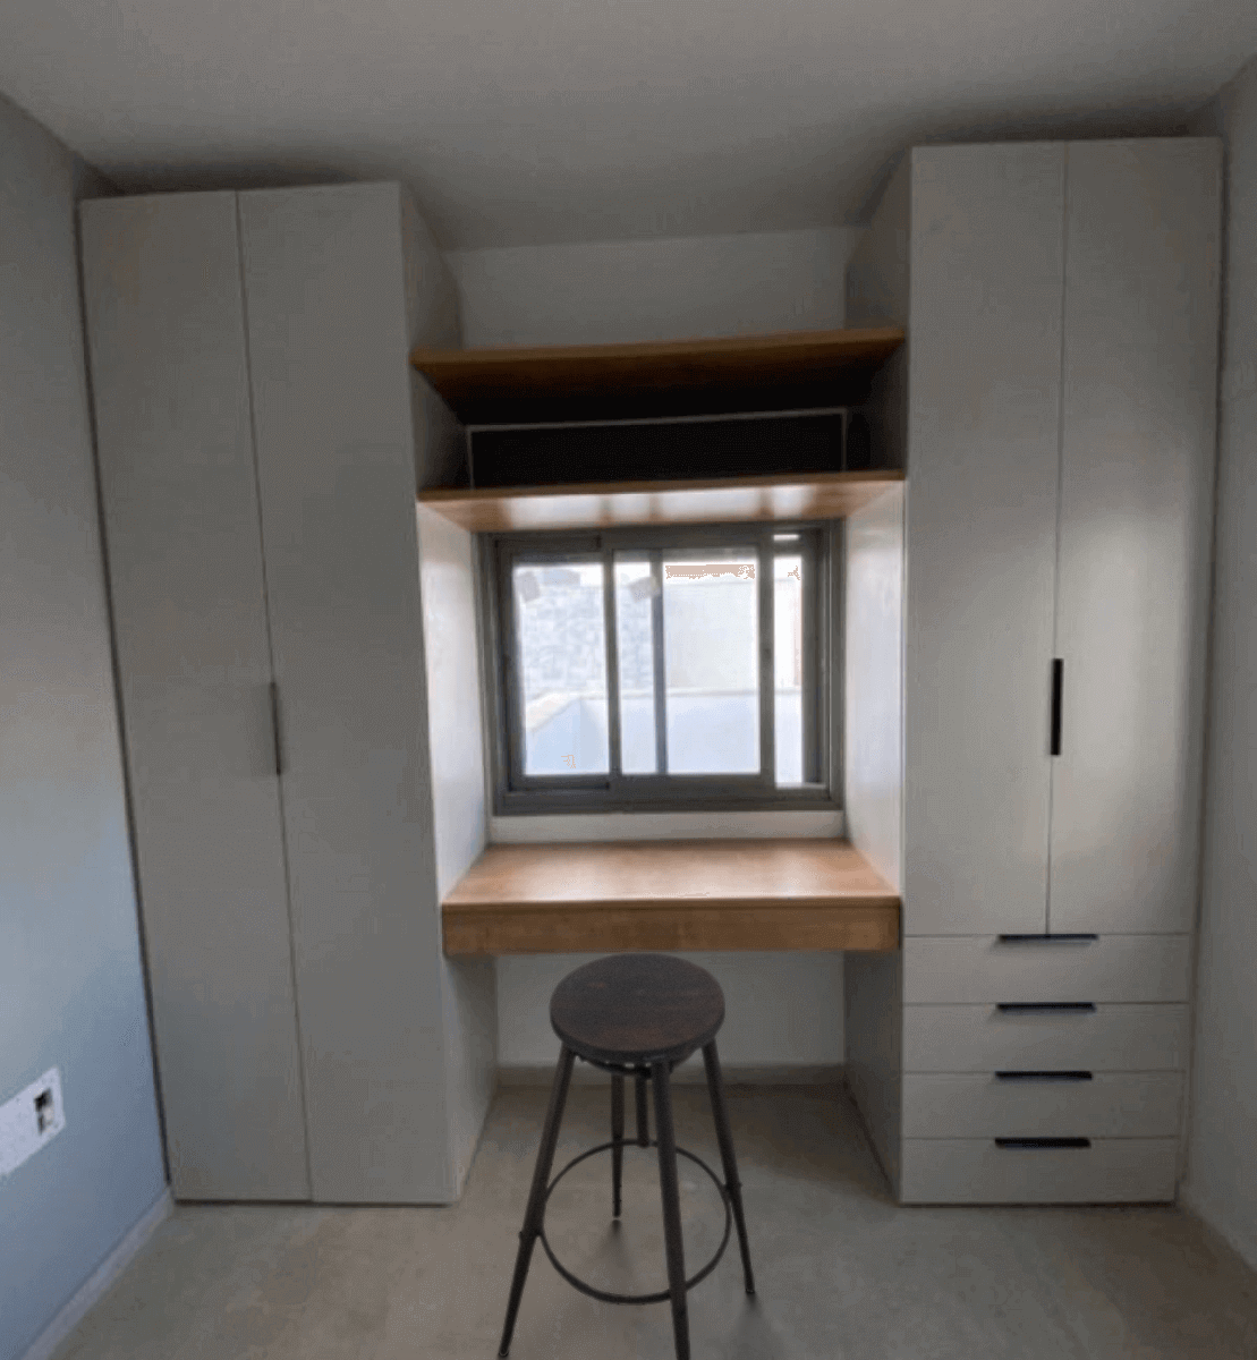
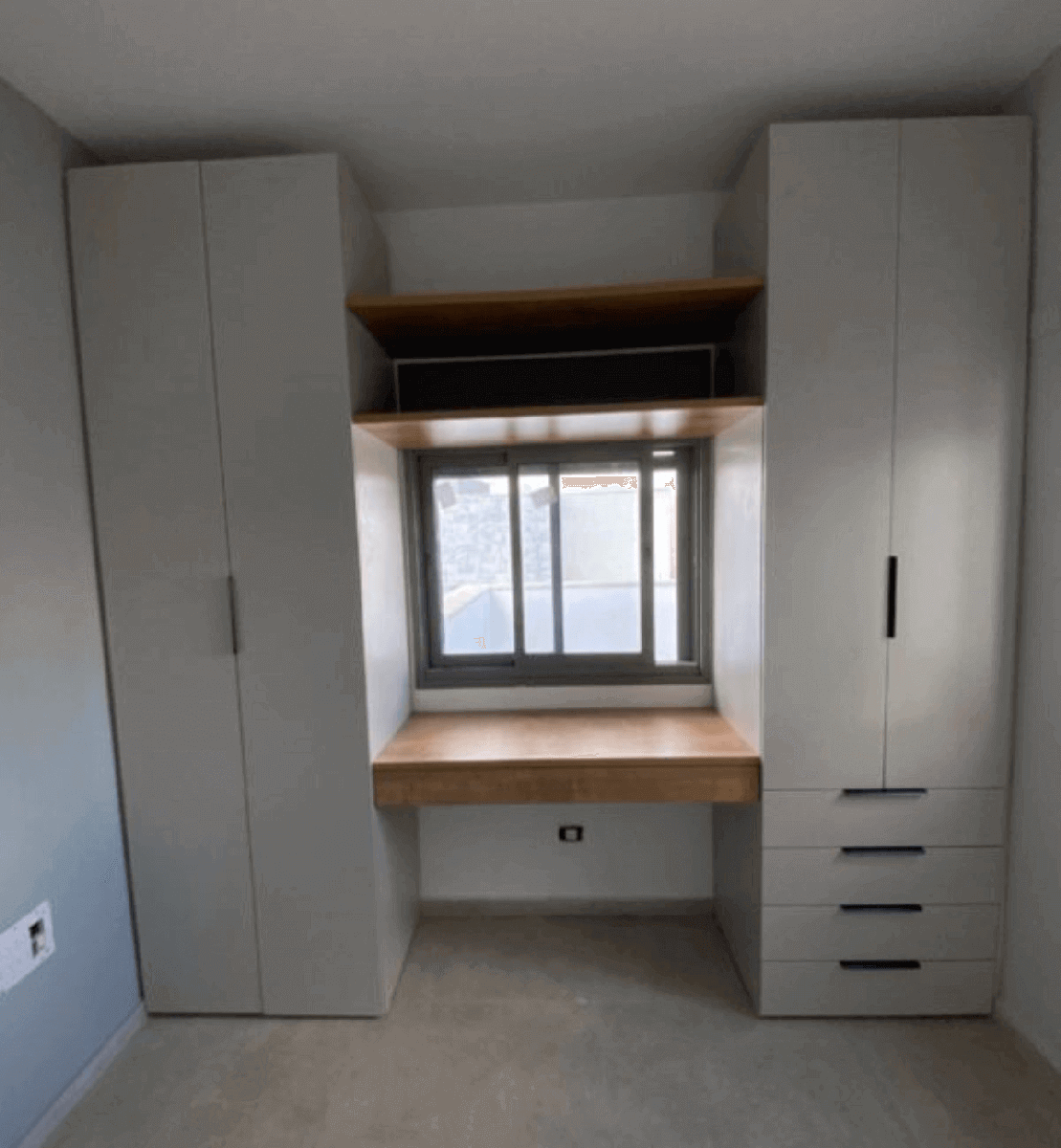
- stool [498,952,756,1360]
